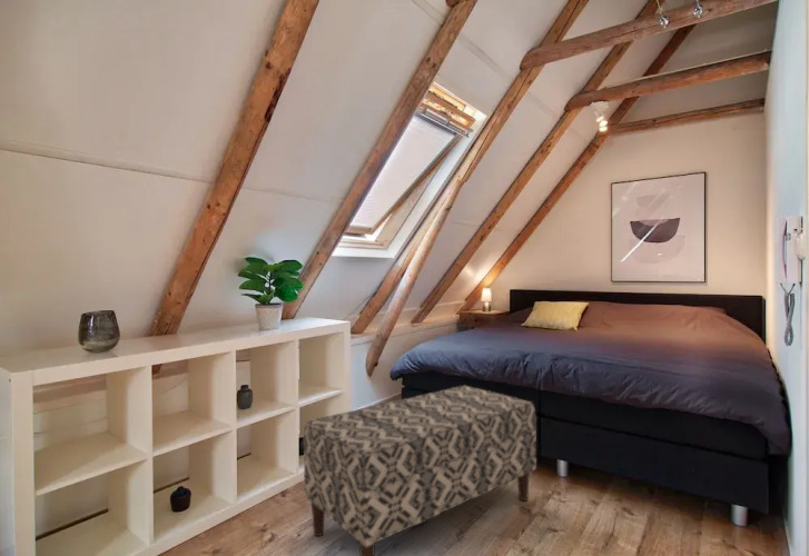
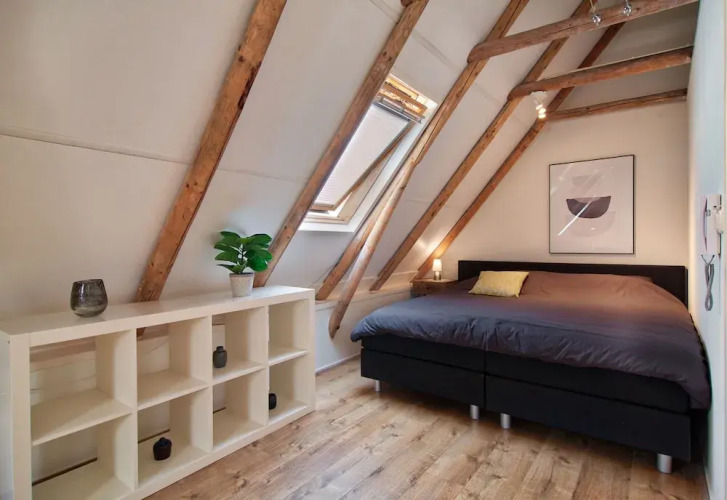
- bench [303,385,537,556]
